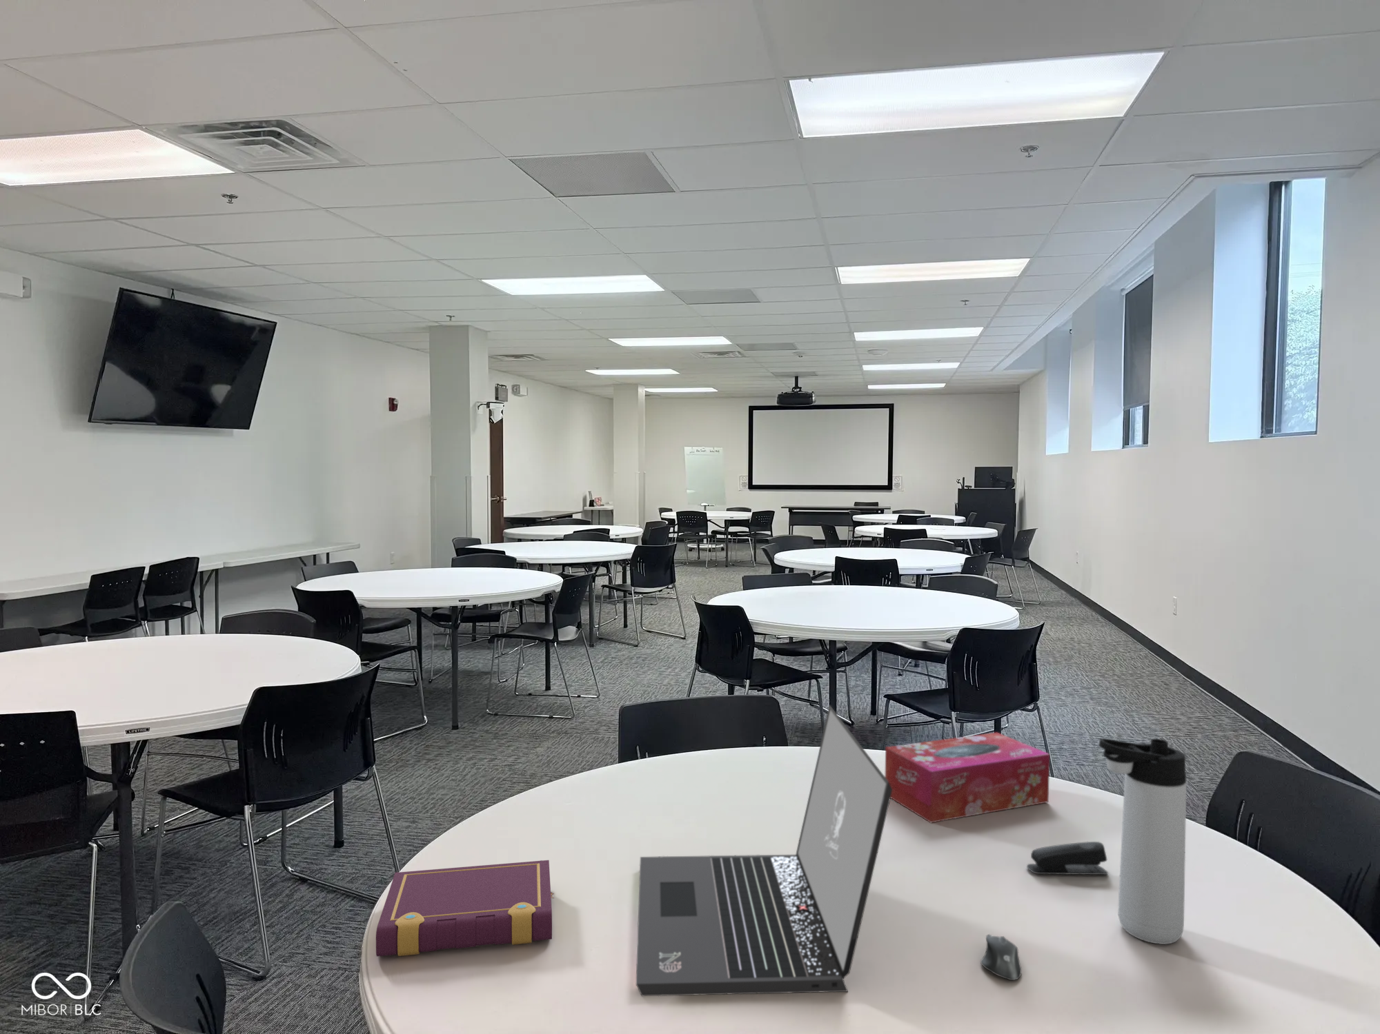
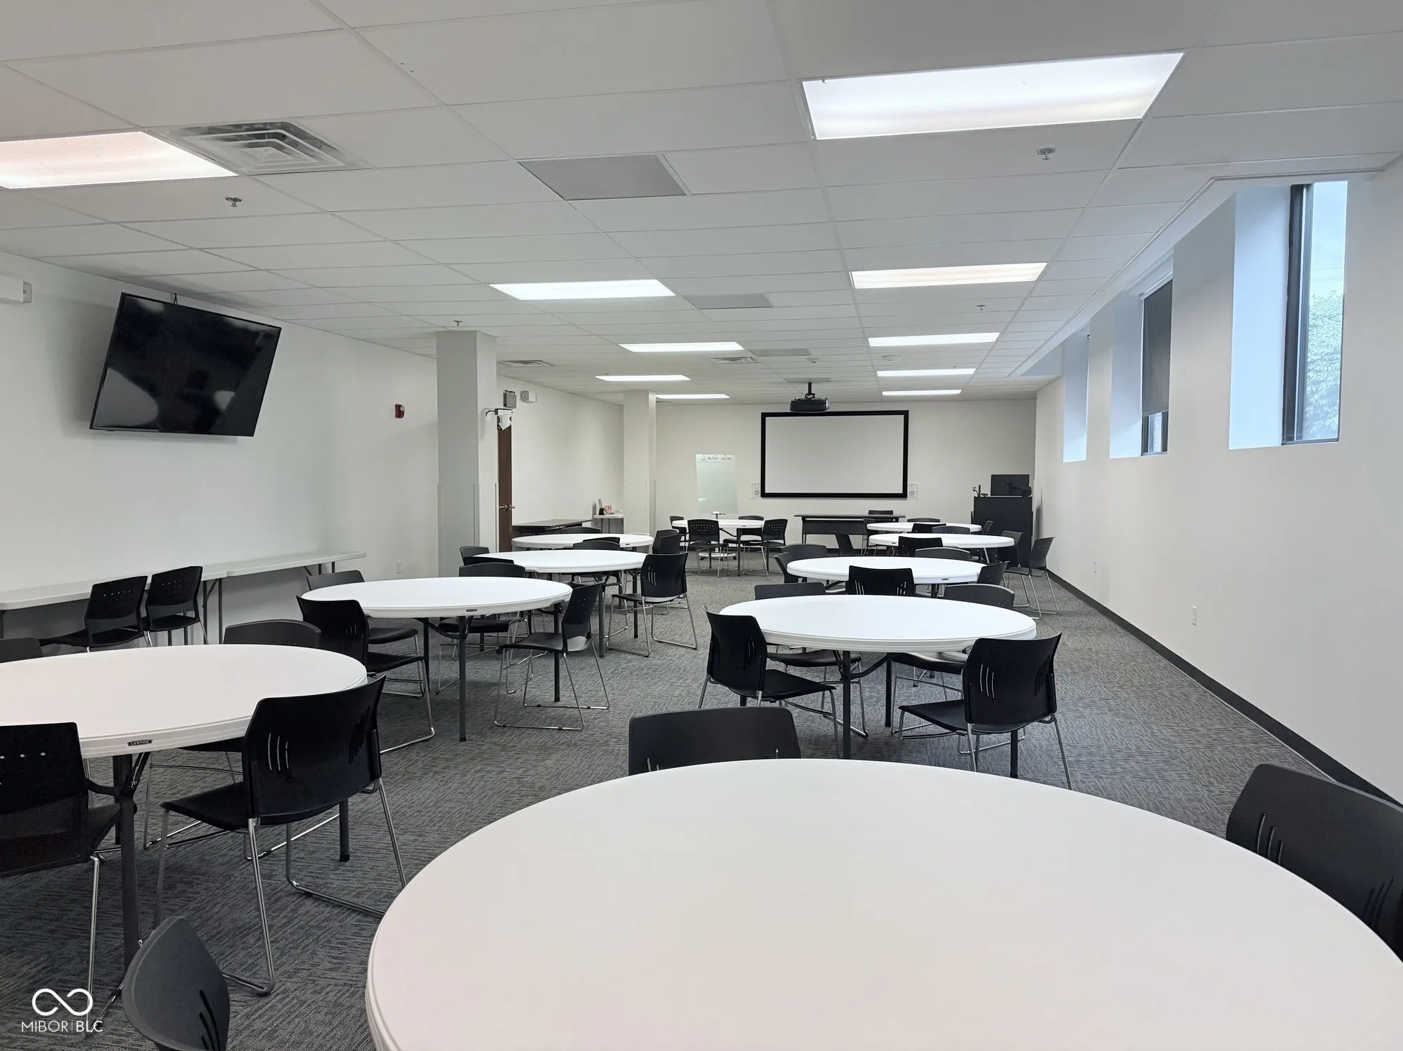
- book [375,859,555,957]
- tissue box [885,732,1050,823]
- thermos bottle [1097,737,1187,945]
- computer mouse [980,934,1021,981]
- laptop [636,705,892,997]
- stapler [1026,841,1108,875]
